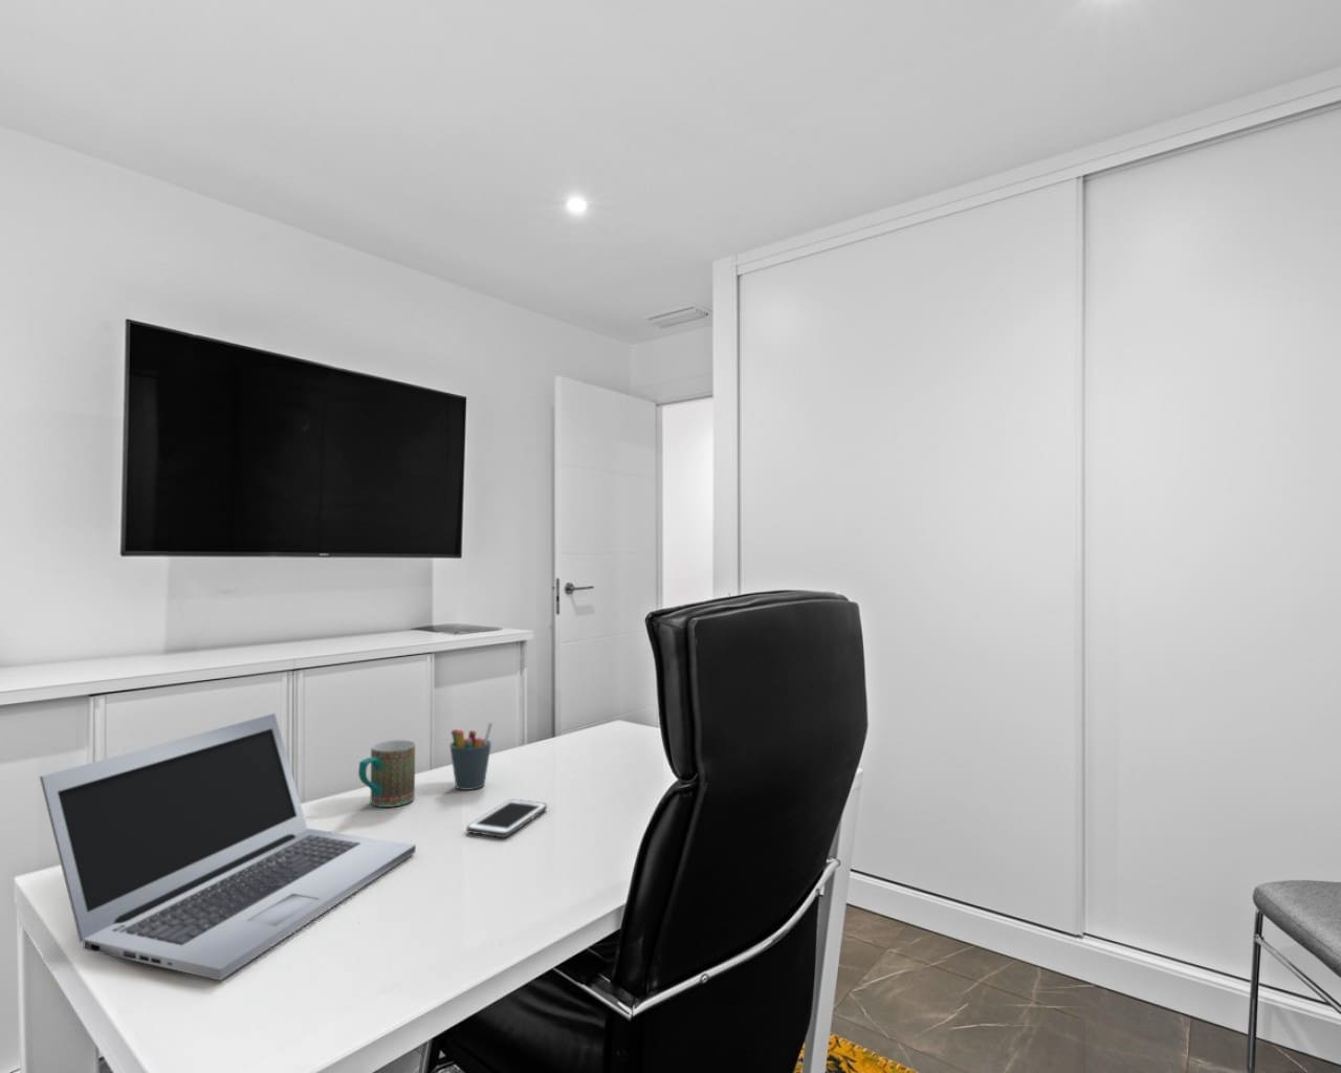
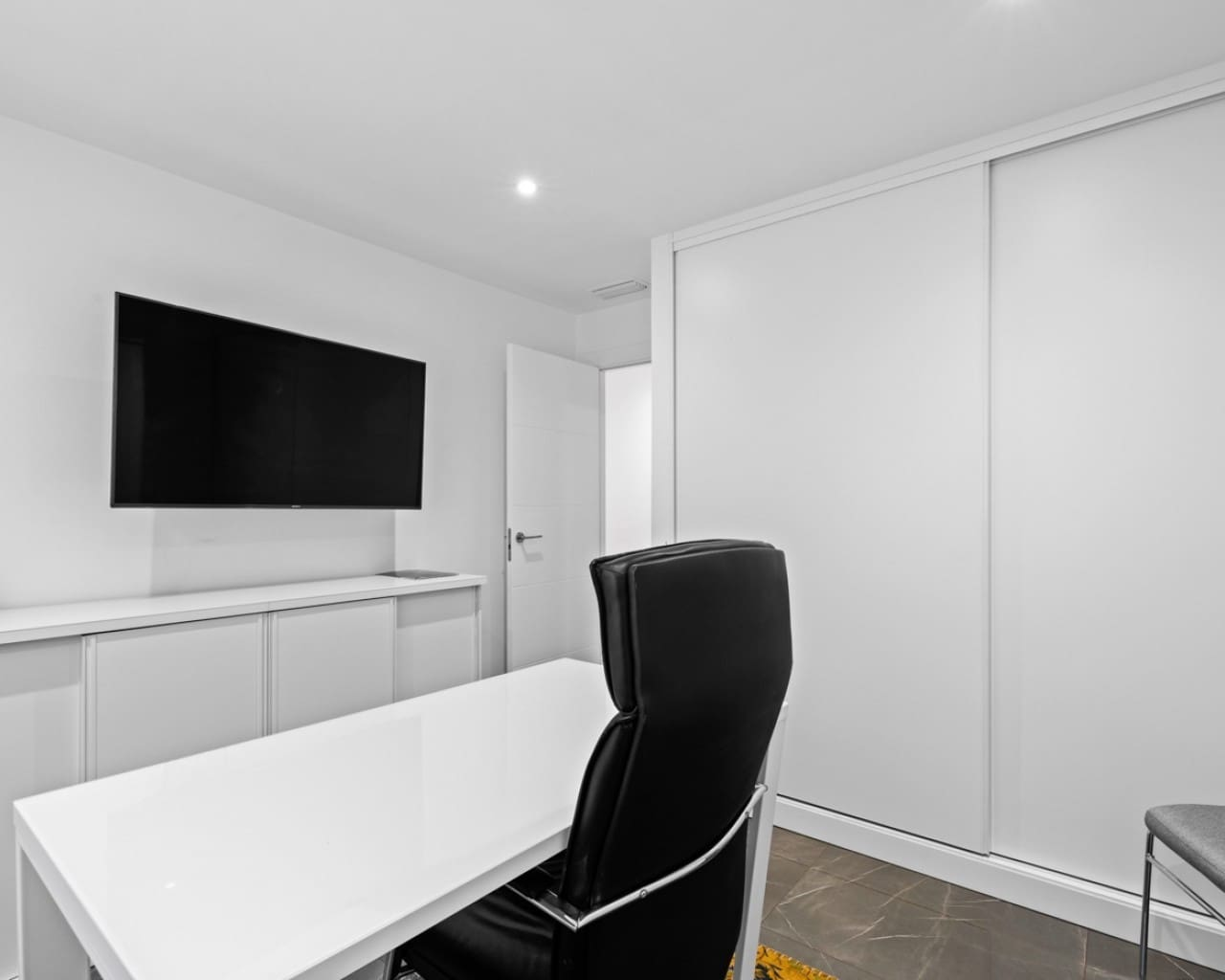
- cell phone [466,798,548,839]
- laptop [38,713,417,982]
- mug [357,739,416,808]
- pen holder [449,719,494,792]
